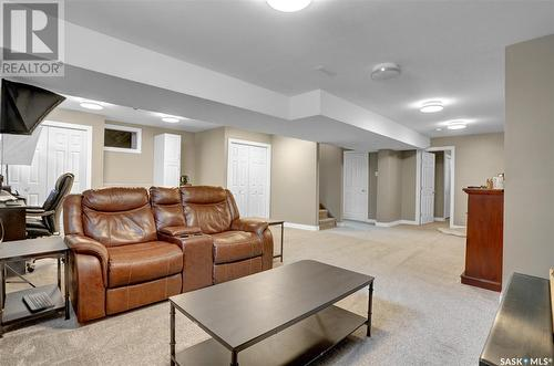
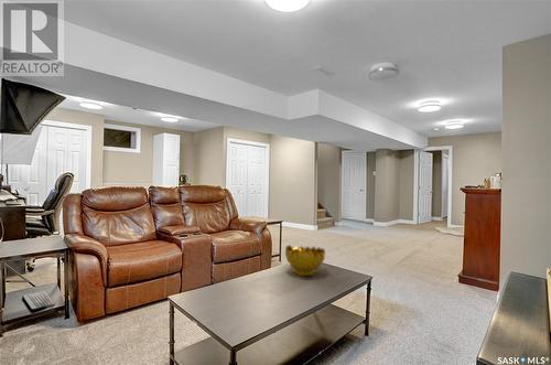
+ decorative bowl [284,244,326,278]
